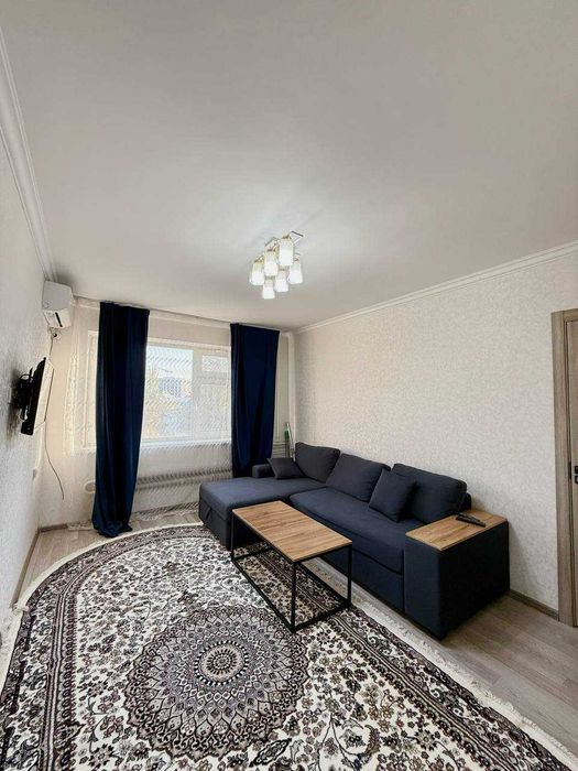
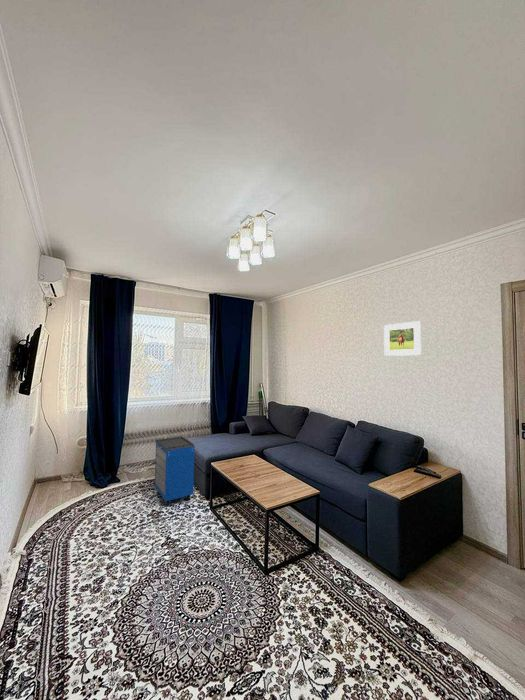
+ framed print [383,320,422,357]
+ cabinet [154,435,196,507]
